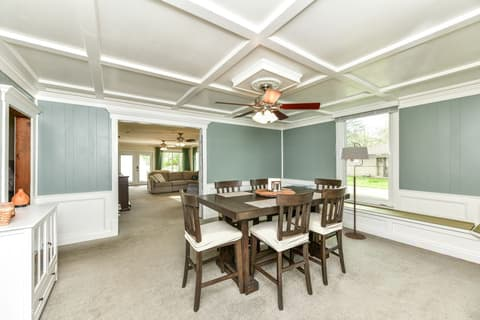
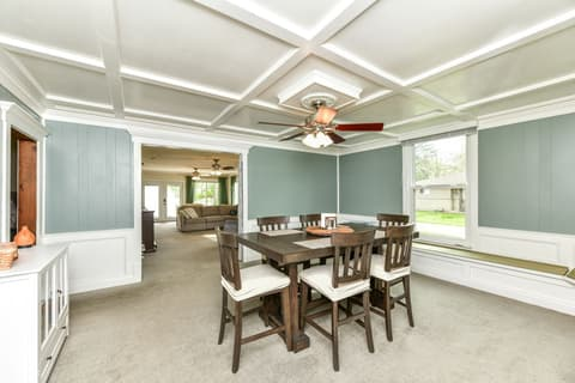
- floor lamp [340,142,370,240]
